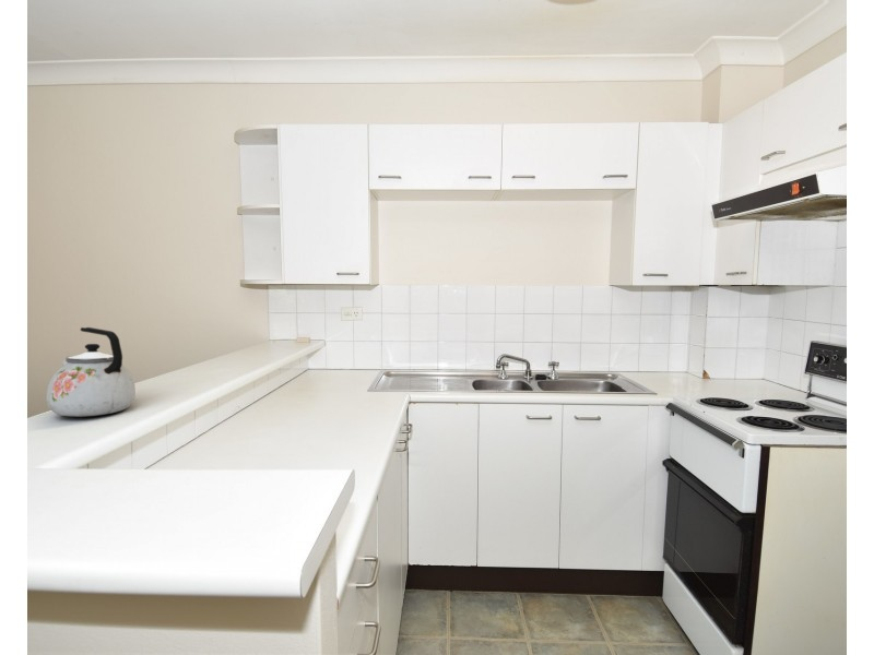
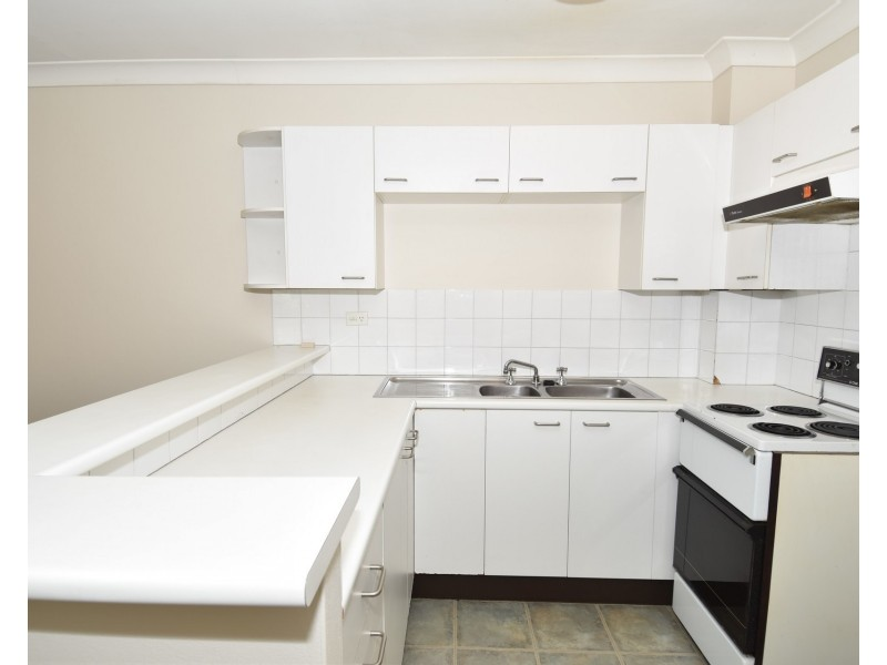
- kettle [46,326,137,418]
